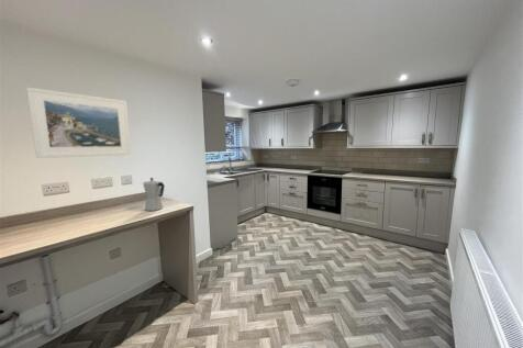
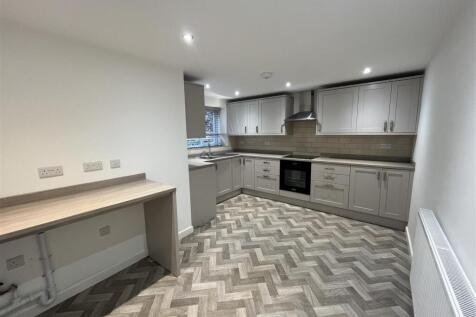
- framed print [25,86,132,159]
- moka pot [142,177,166,212]
